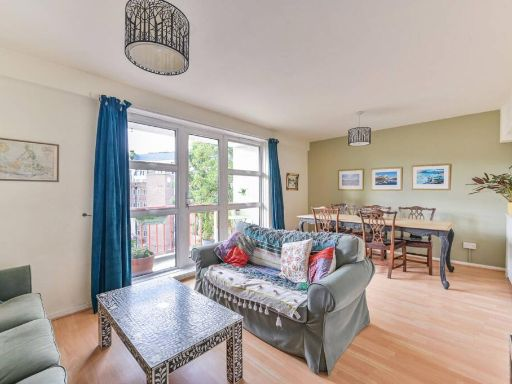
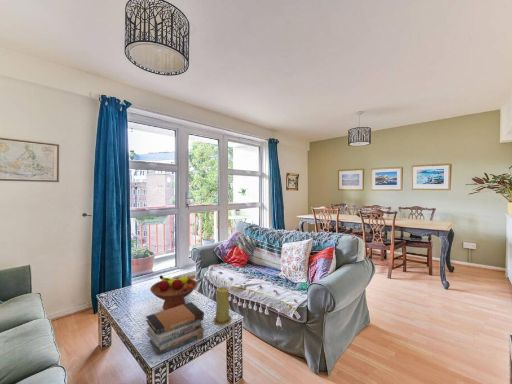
+ candle [213,286,232,326]
+ fruit bowl [149,274,198,311]
+ book stack [145,301,205,356]
